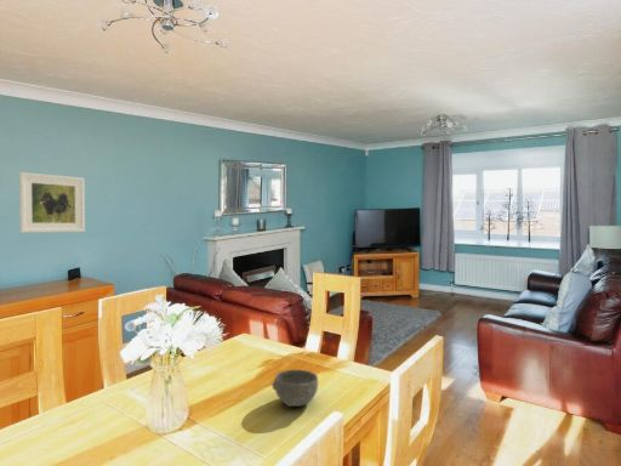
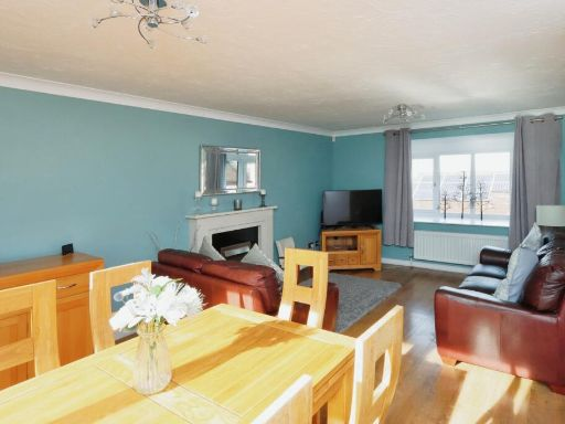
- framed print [18,171,86,234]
- bowl [270,369,319,408]
